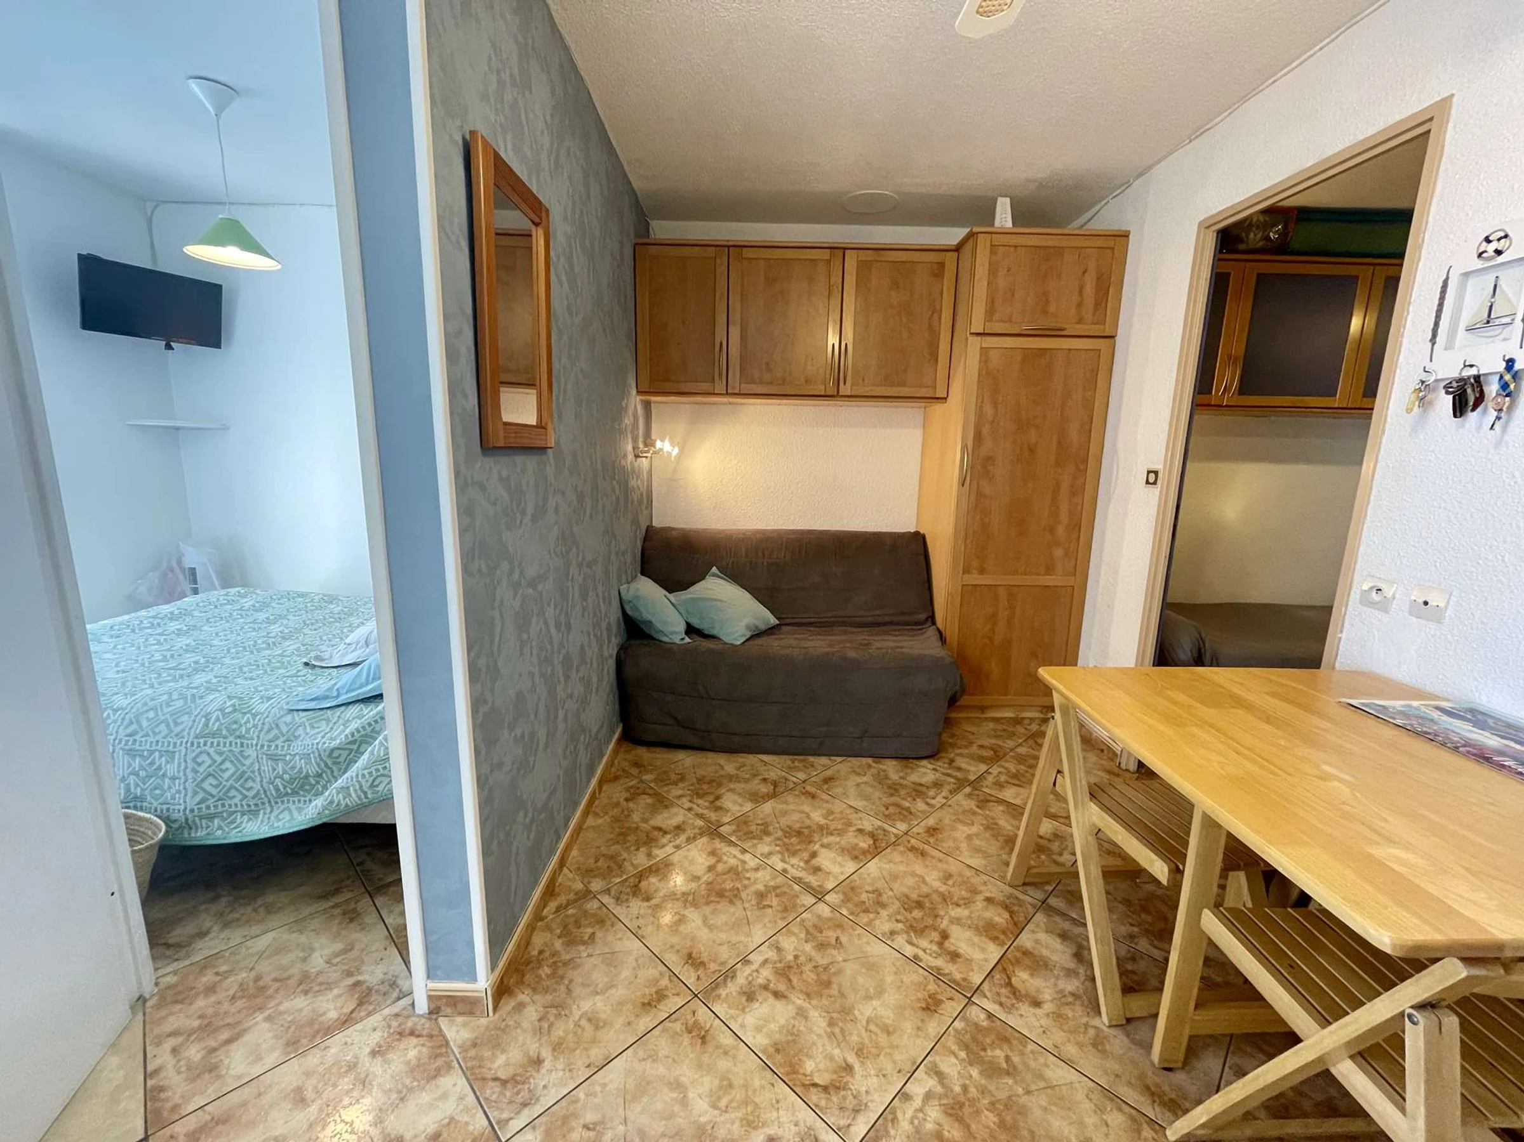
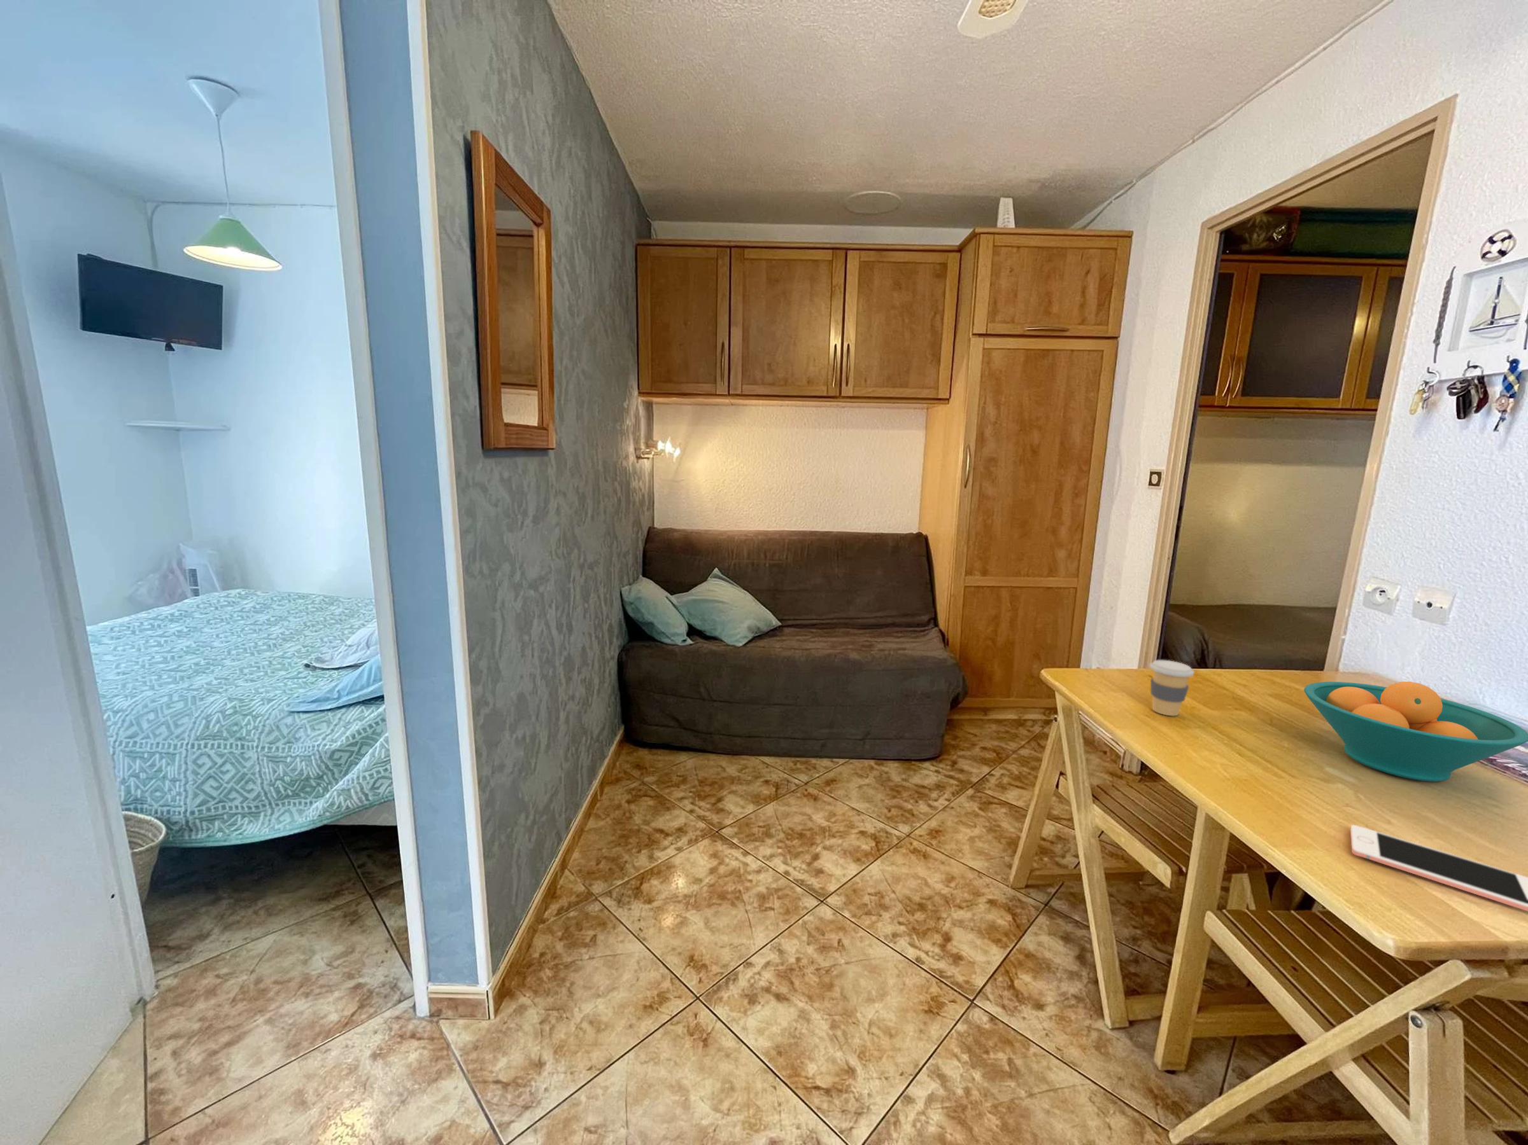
+ coffee cup [1149,659,1195,717]
+ fruit bowl [1303,681,1528,783]
+ cell phone [1350,824,1528,912]
